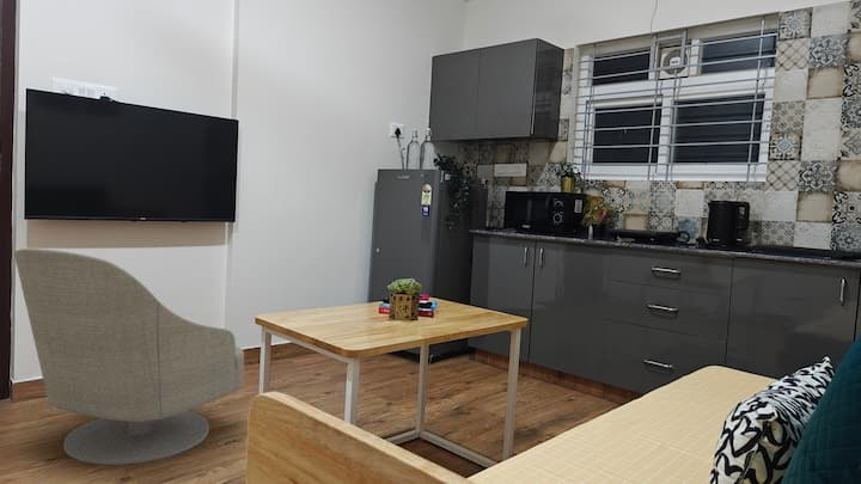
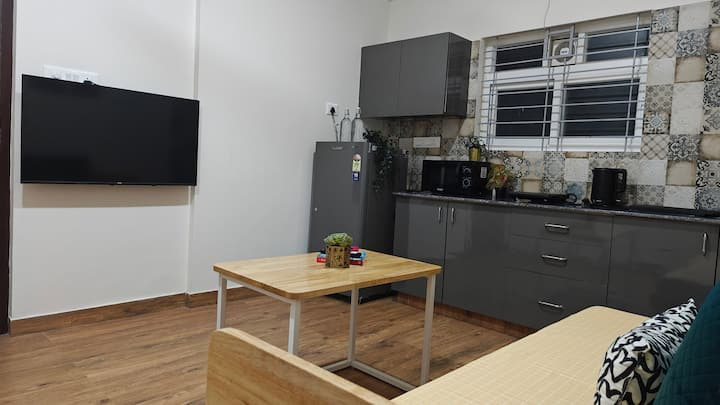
- armchair [13,247,245,466]
